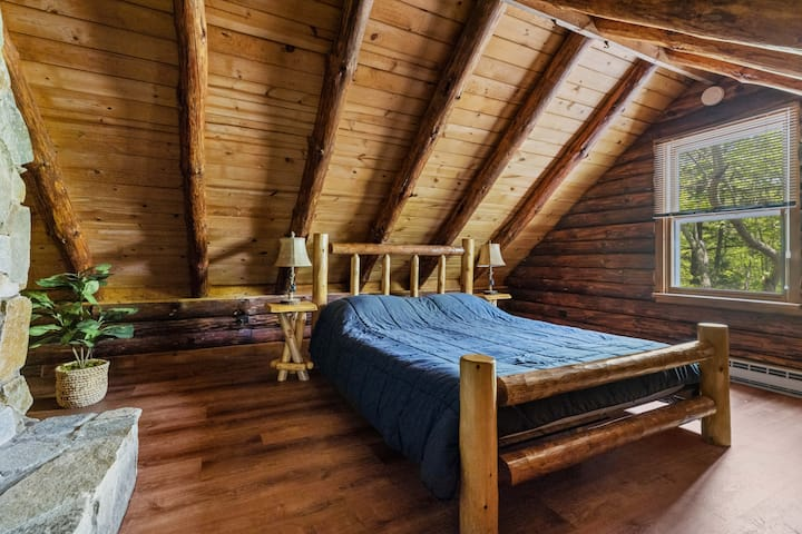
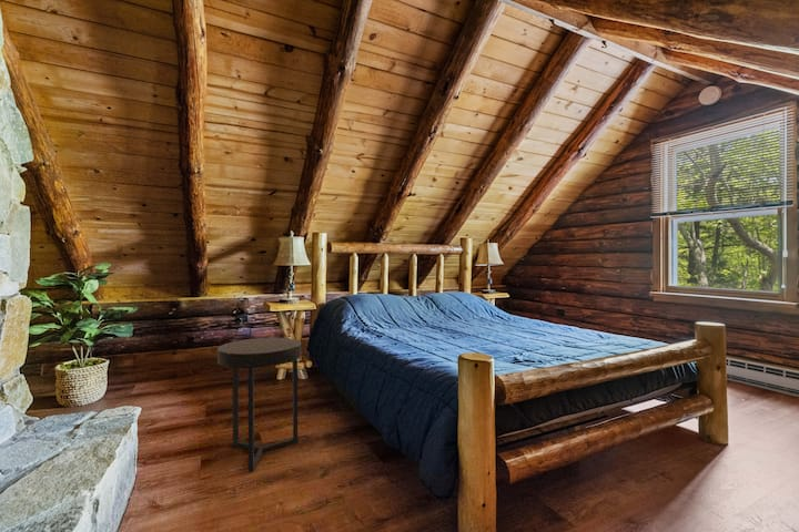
+ side table [216,337,302,472]
